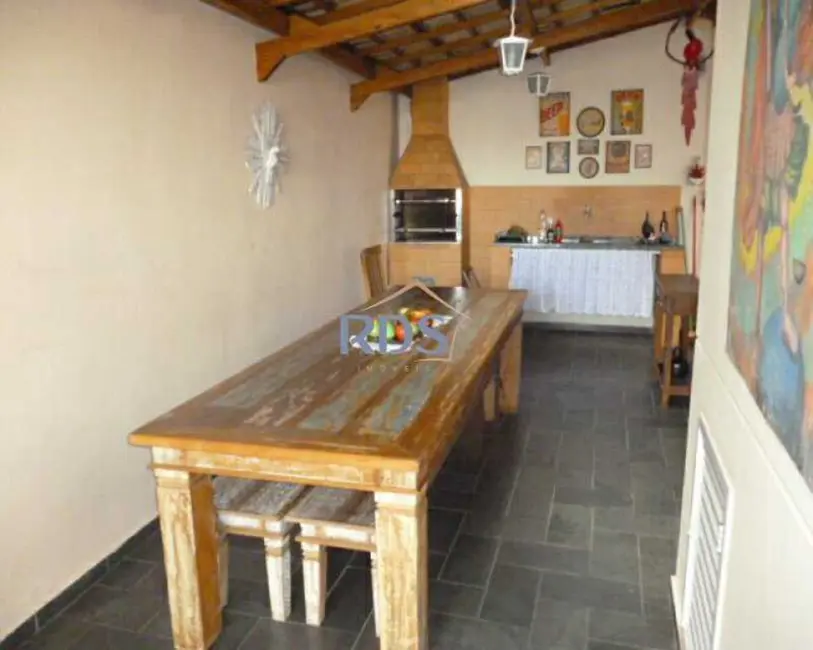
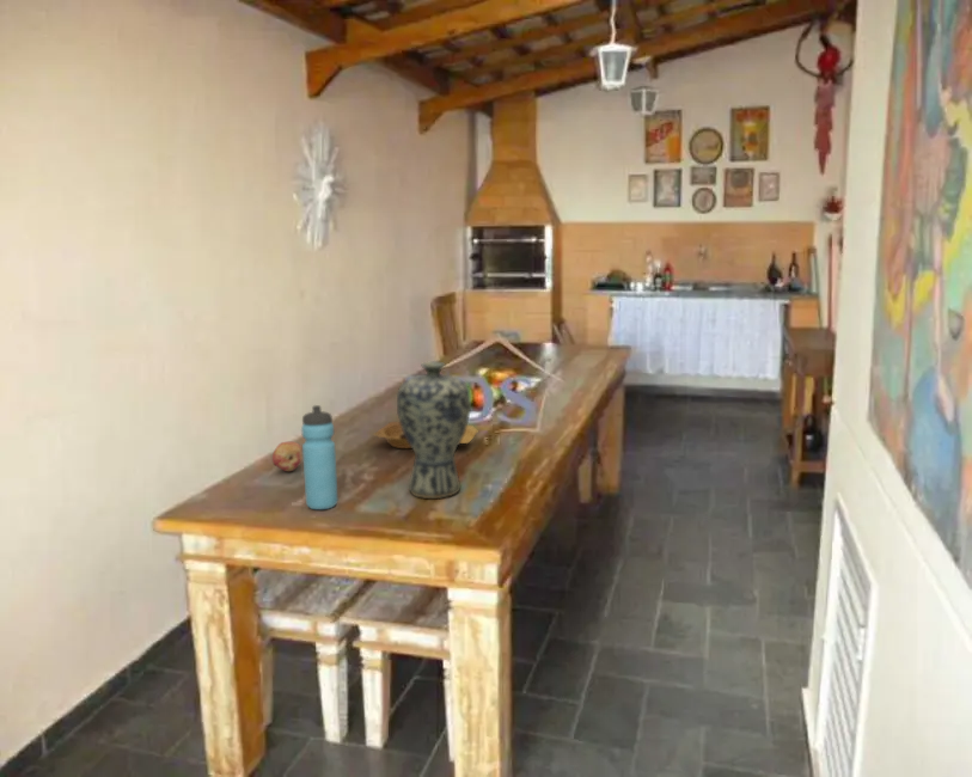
+ fruit [271,441,304,472]
+ vase [396,360,472,500]
+ bowl [373,421,478,449]
+ water bottle [300,404,340,510]
